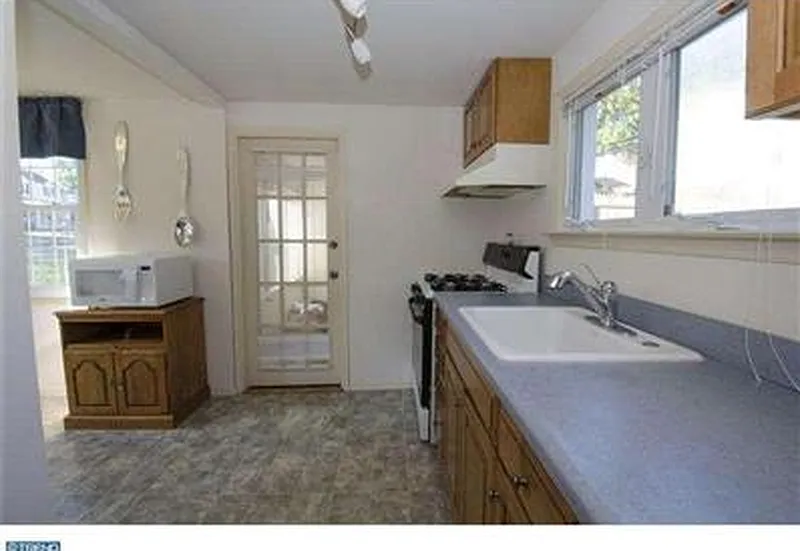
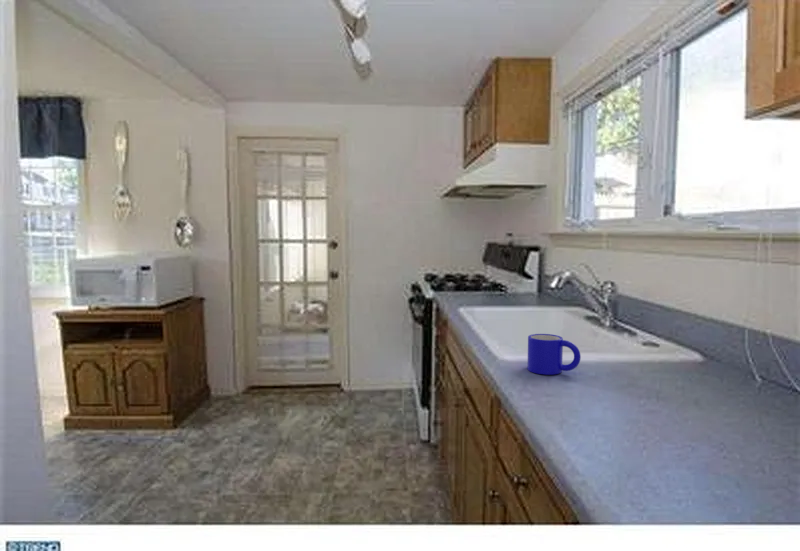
+ mug [526,333,582,376]
